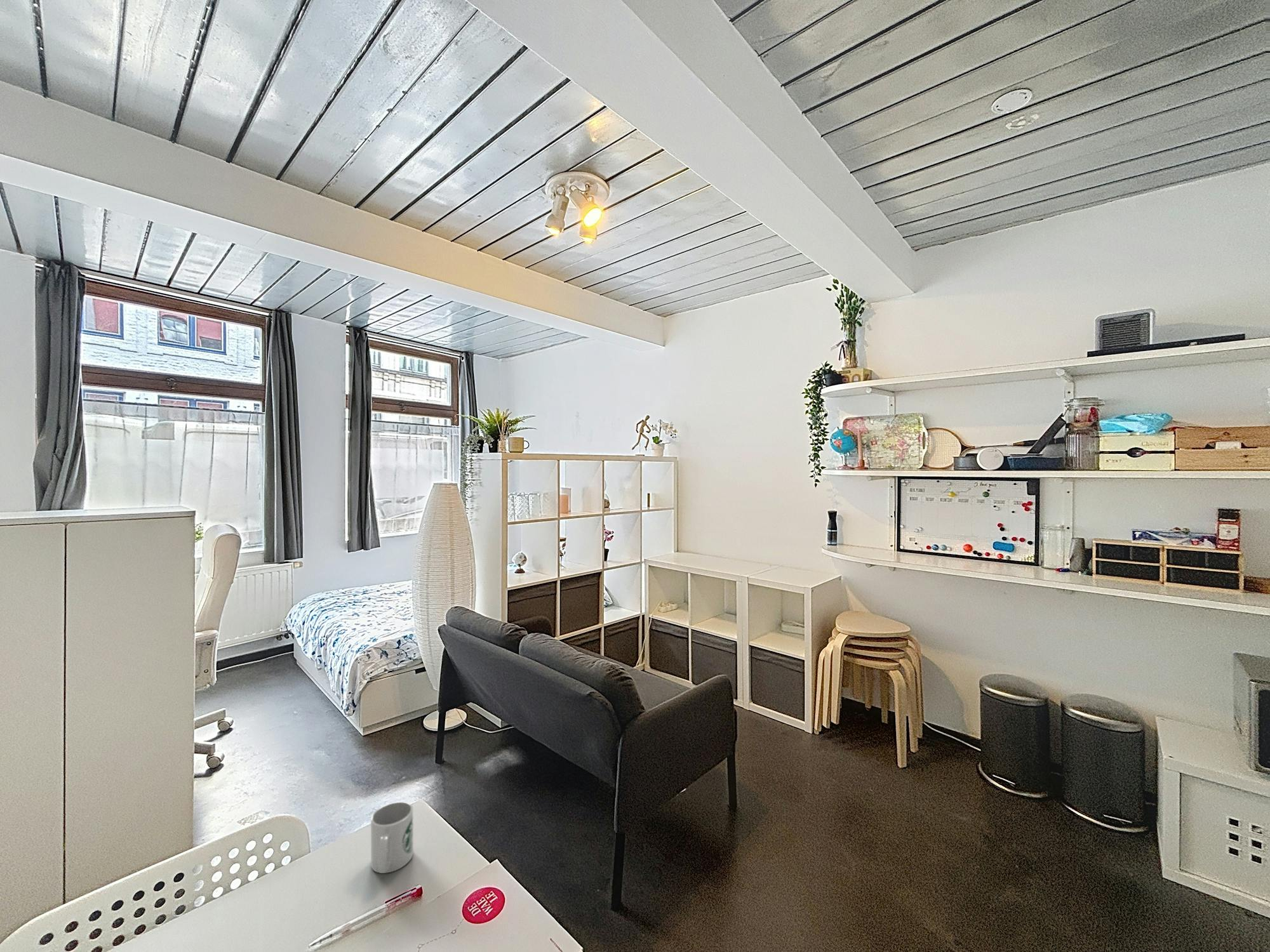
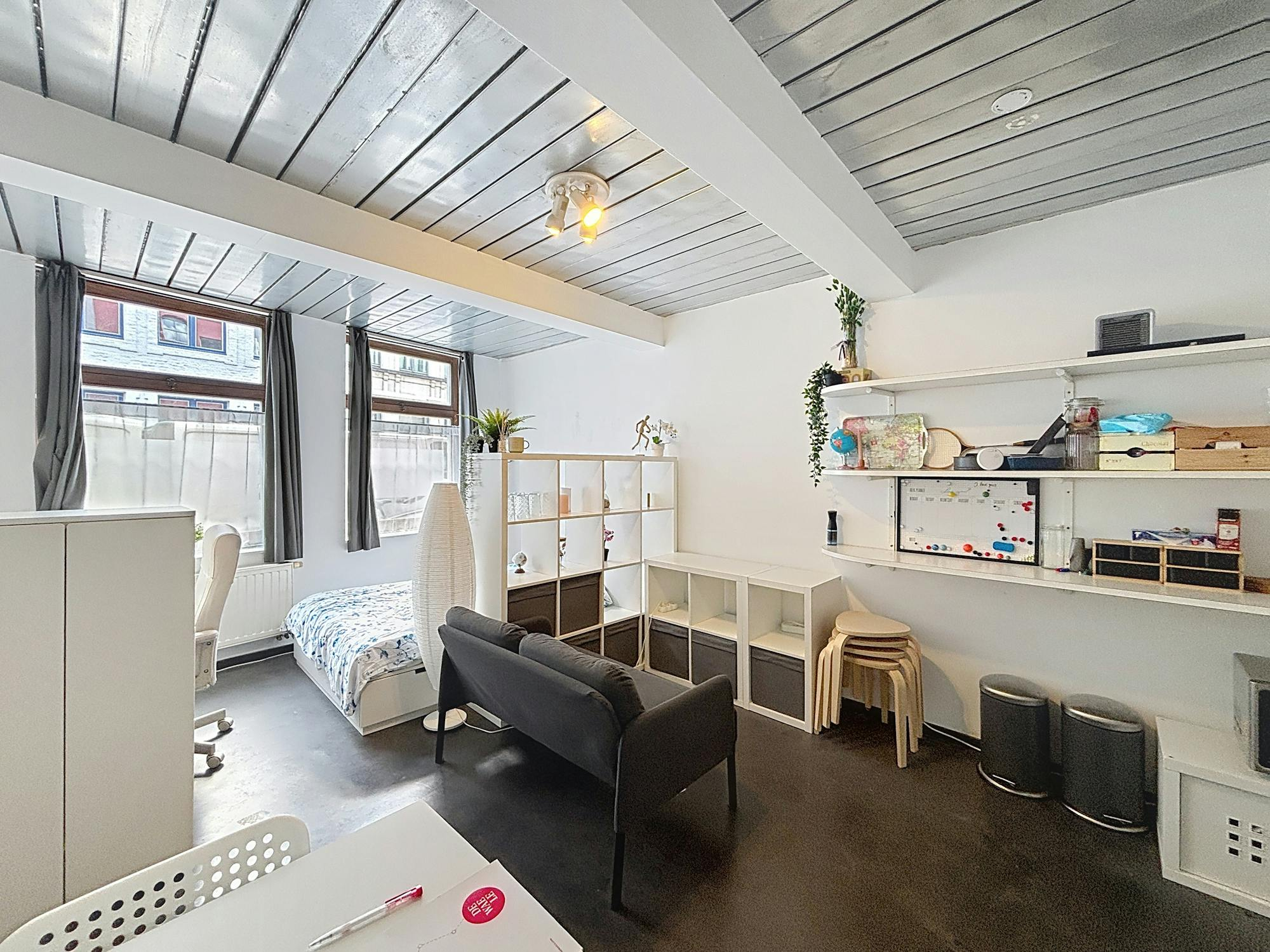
- mug [370,801,414,874]
